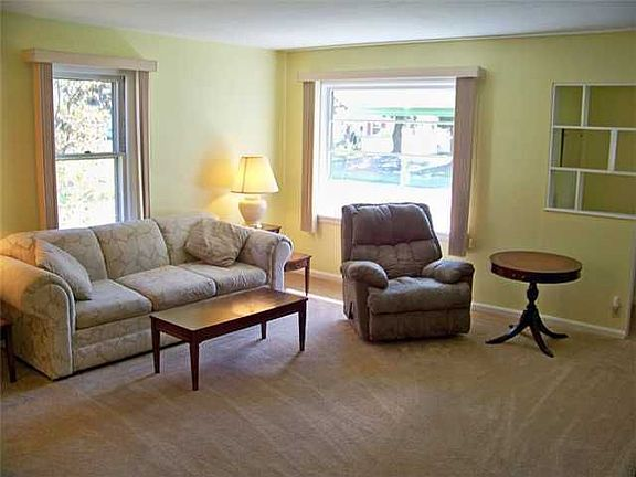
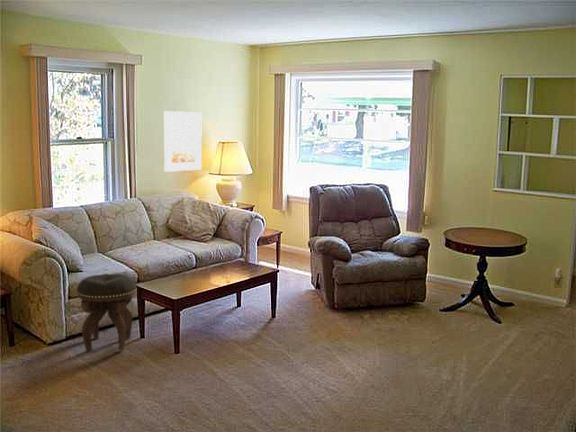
+ footstool [76,273,138,352]
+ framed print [163,110,203,173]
